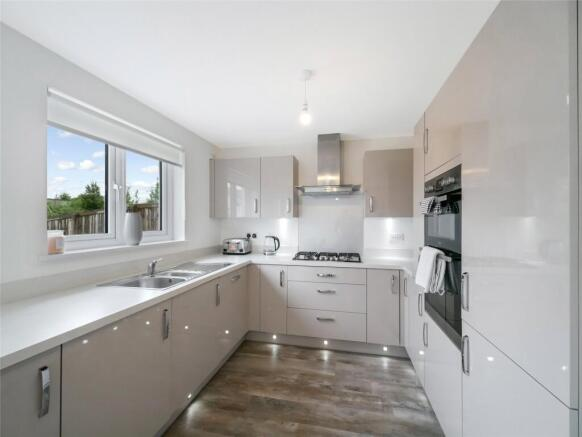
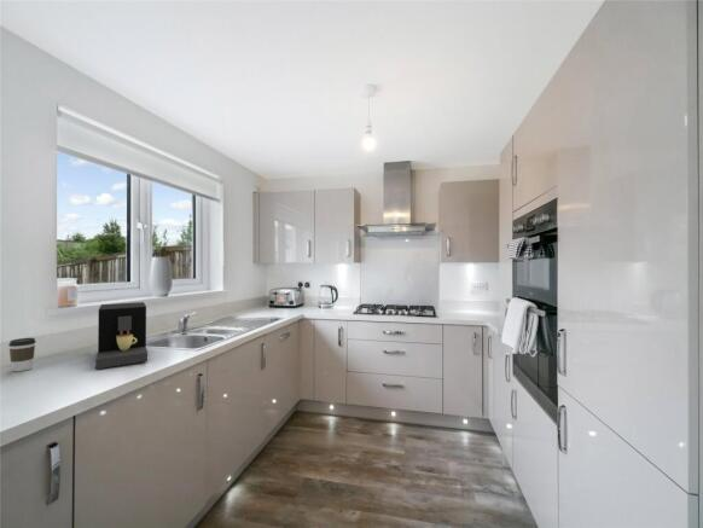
+ coffee maker [94,301,149,370]
+ coffee cup [7,337,37,372]
